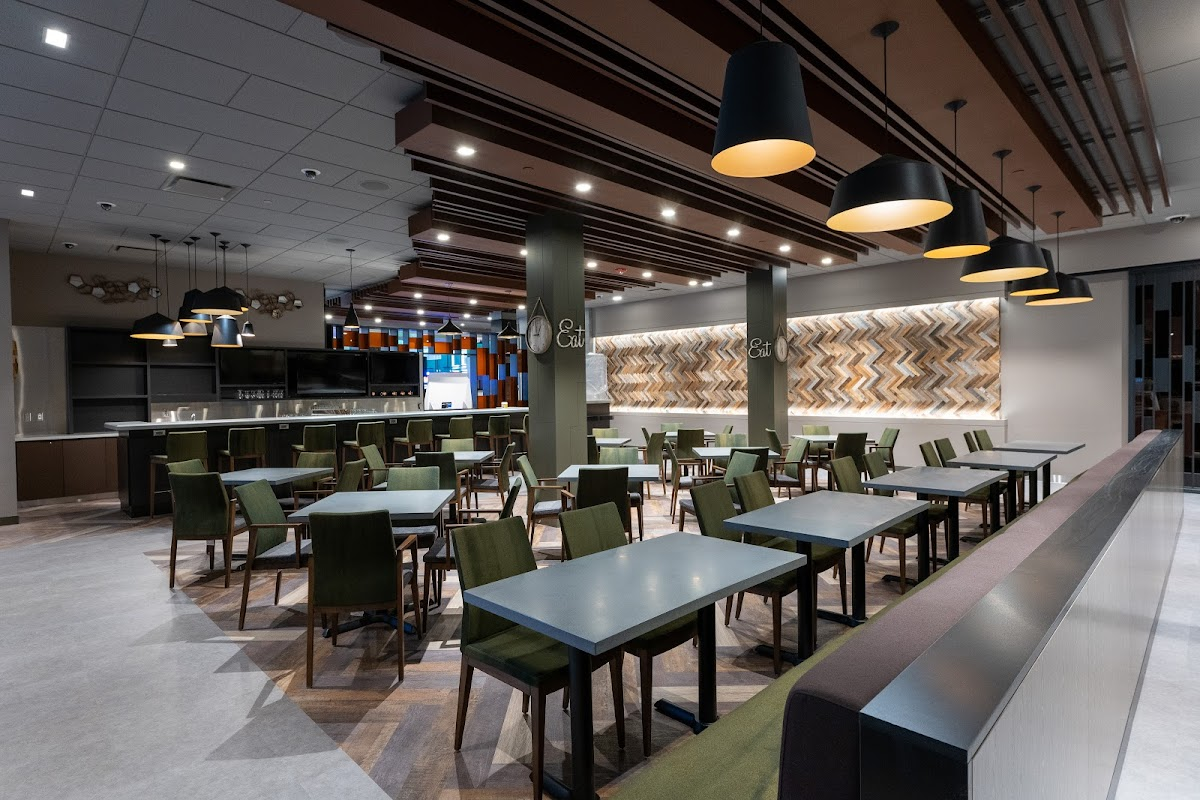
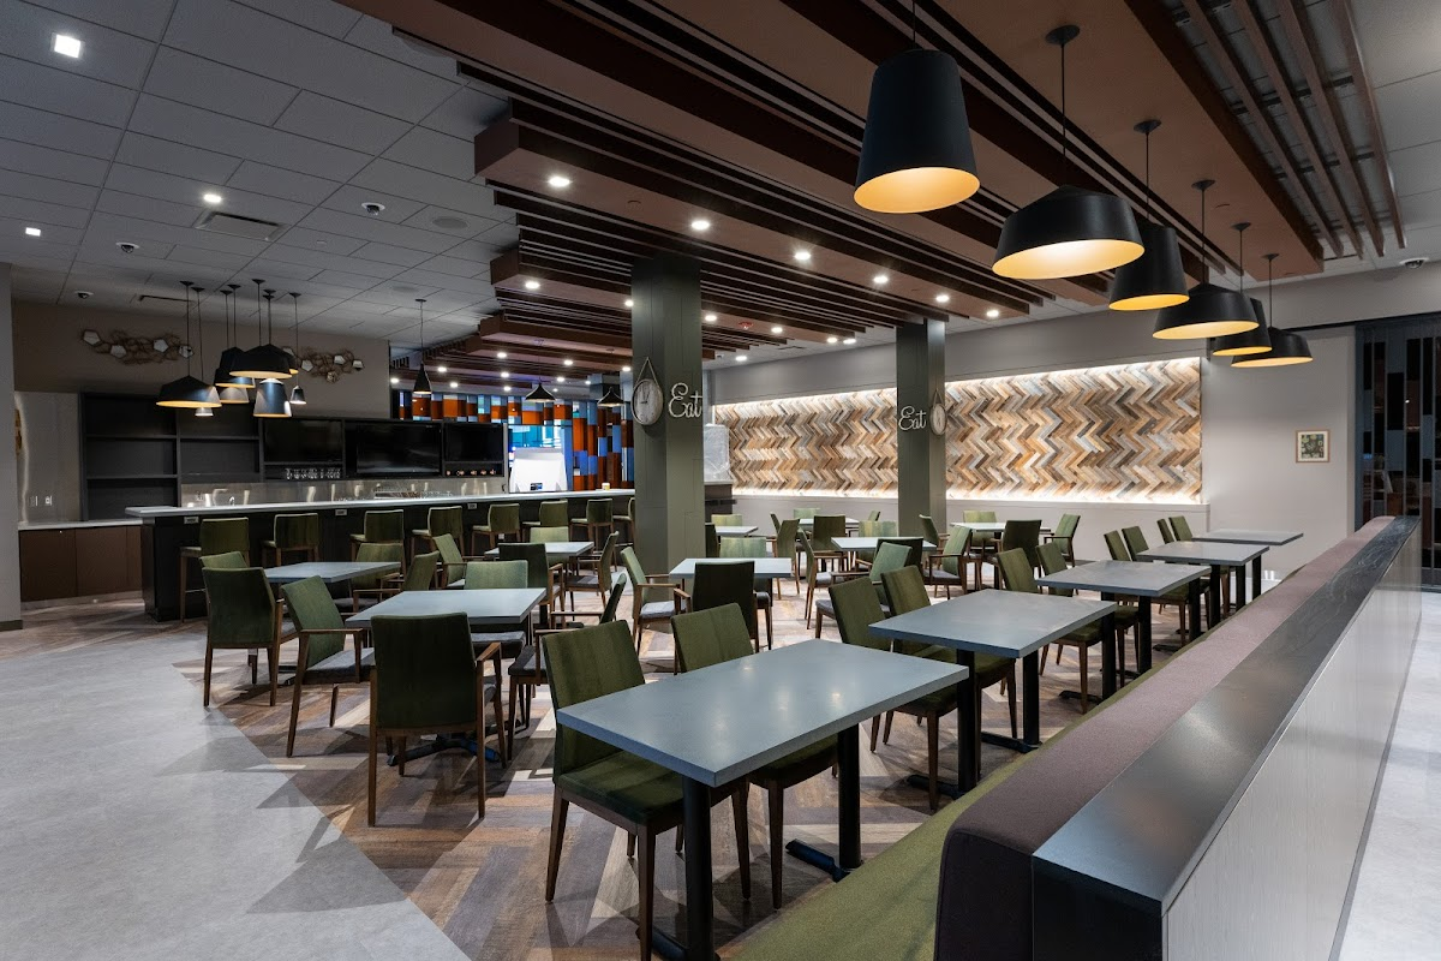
+ wall art [1294,428,1331,464]
